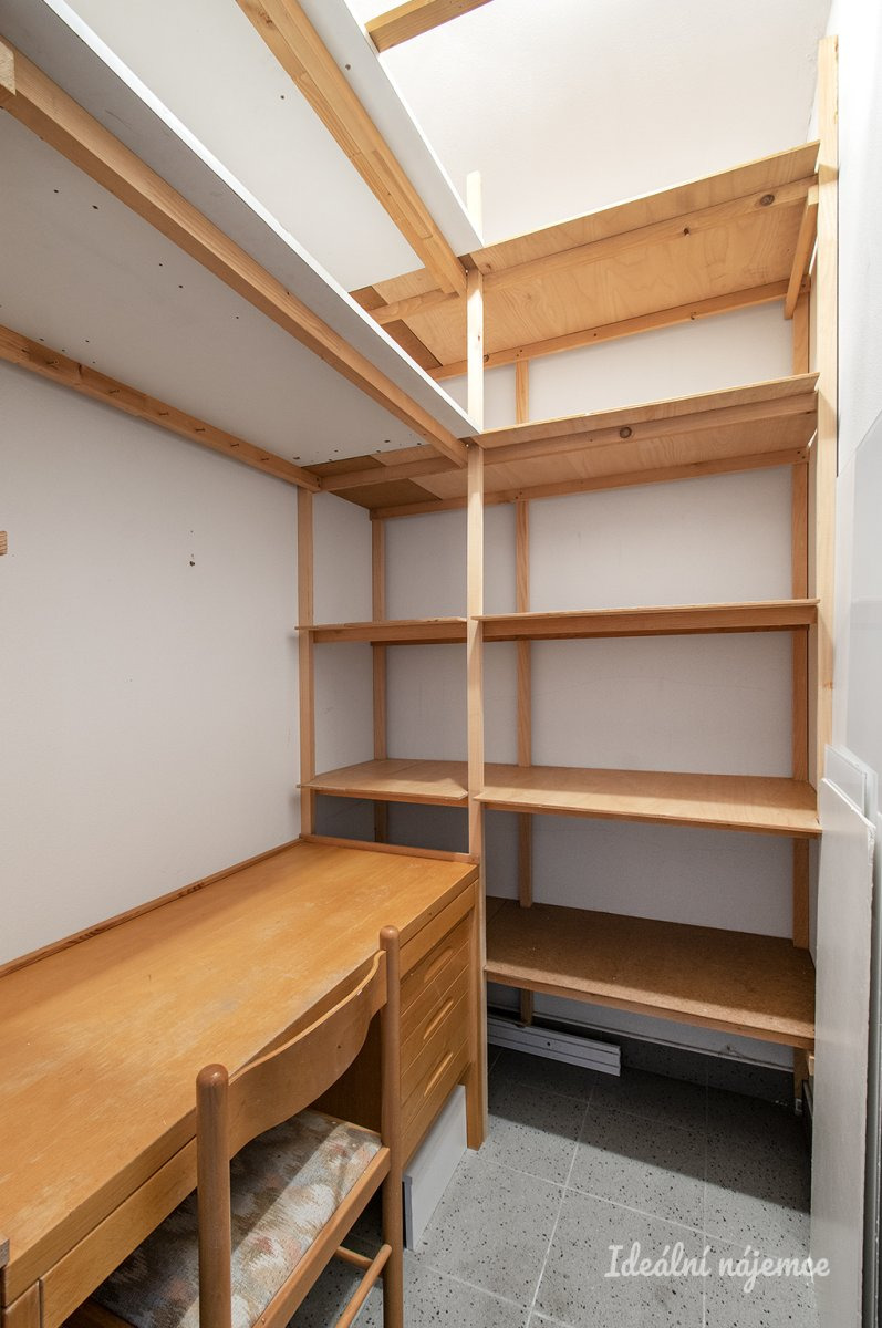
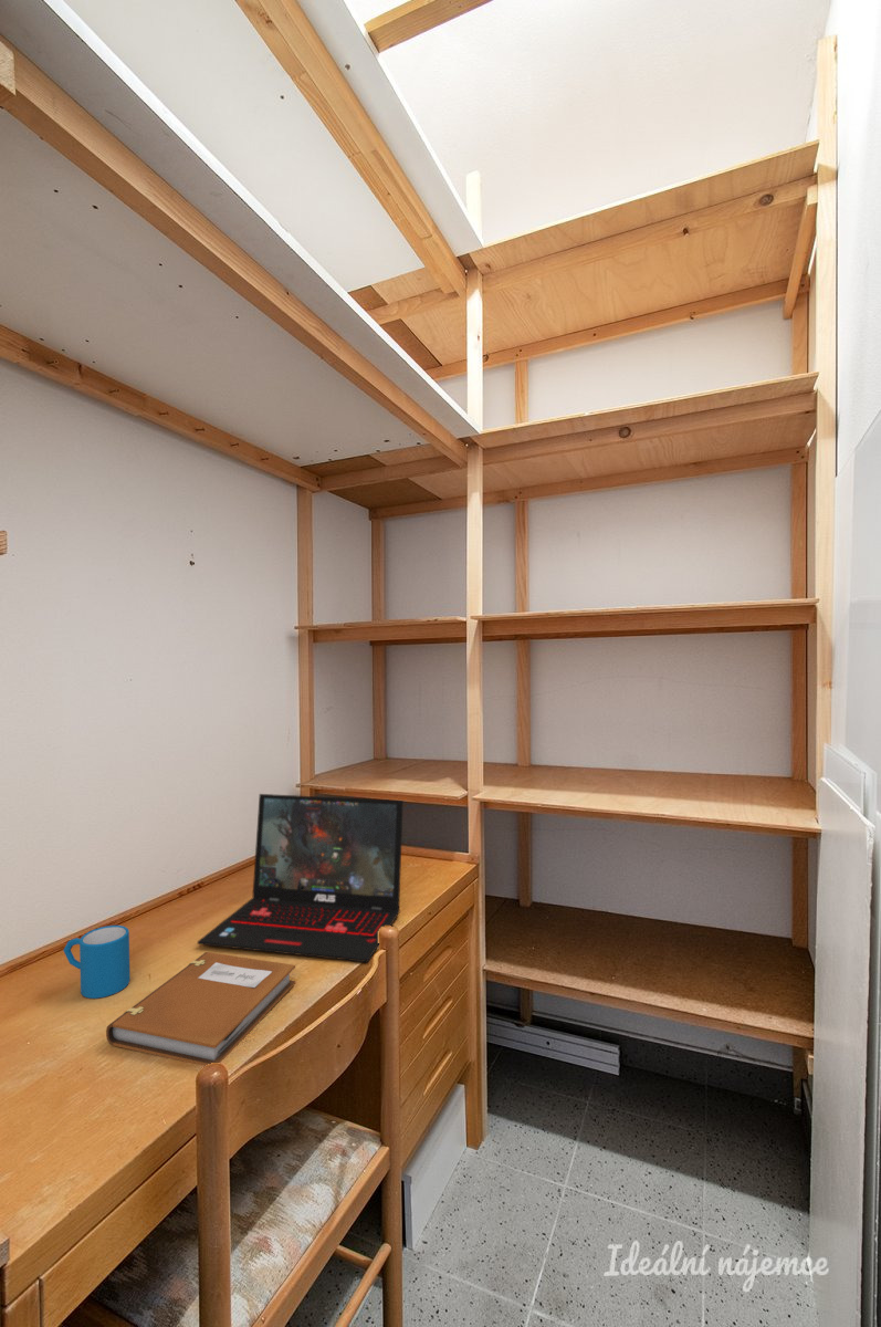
+ notebook [105,951,296,1067]
+ laptop [196,793,405,963]
+ mug [62,924,132,1000]
